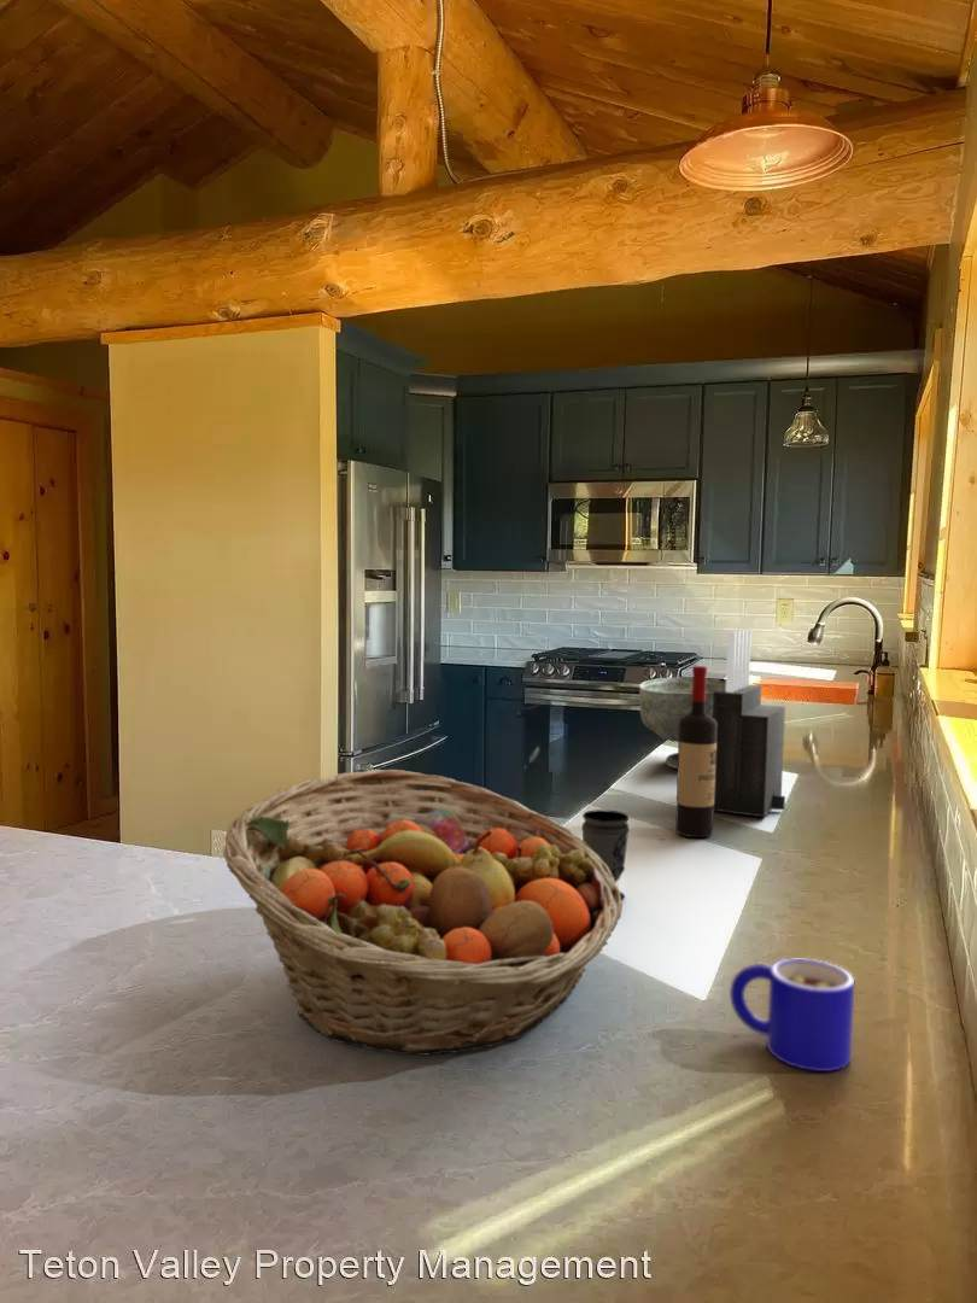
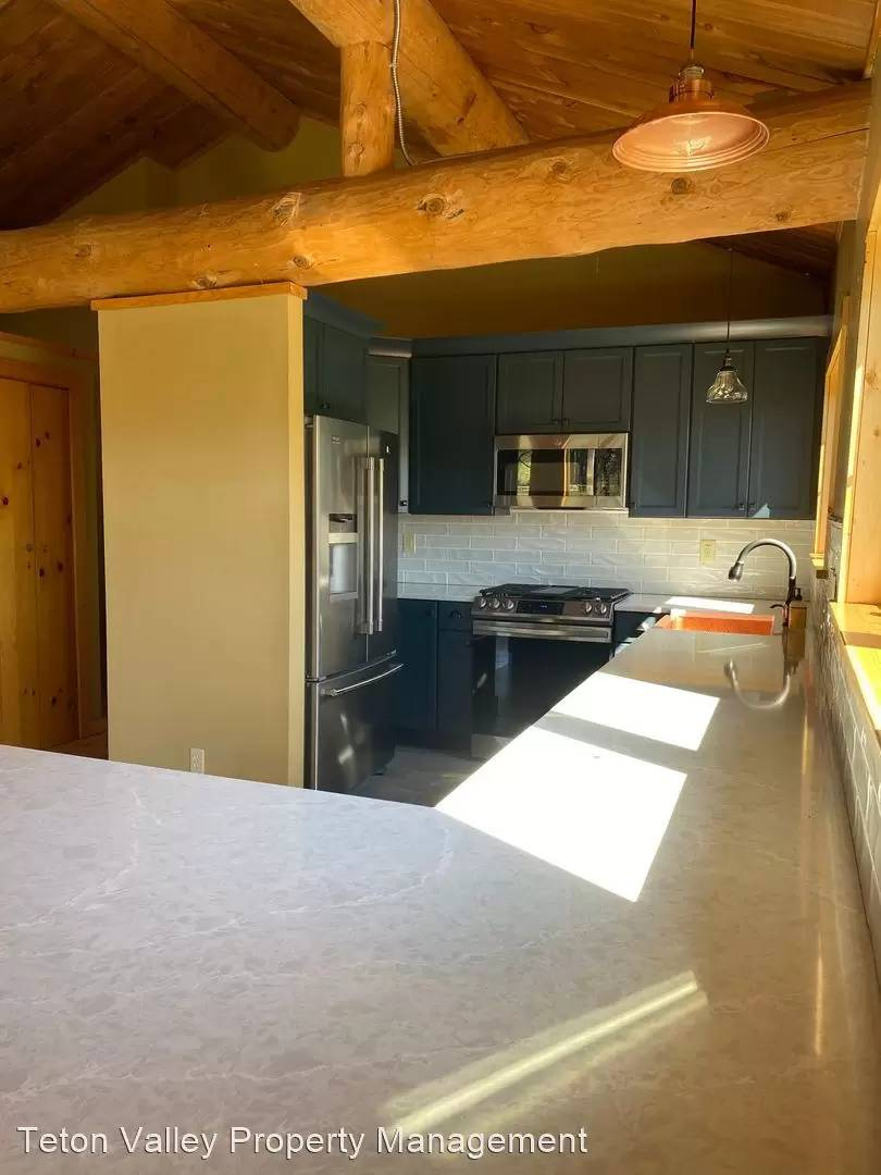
- decorative bowl [638,677,726,770]
- wine bottle [674,665,716,839]
- cup [580,808,630,902]
- knife block [713,627,786,818]
- fruit basket [222,769,624,1057]
- mug [729,958,855,1073]
